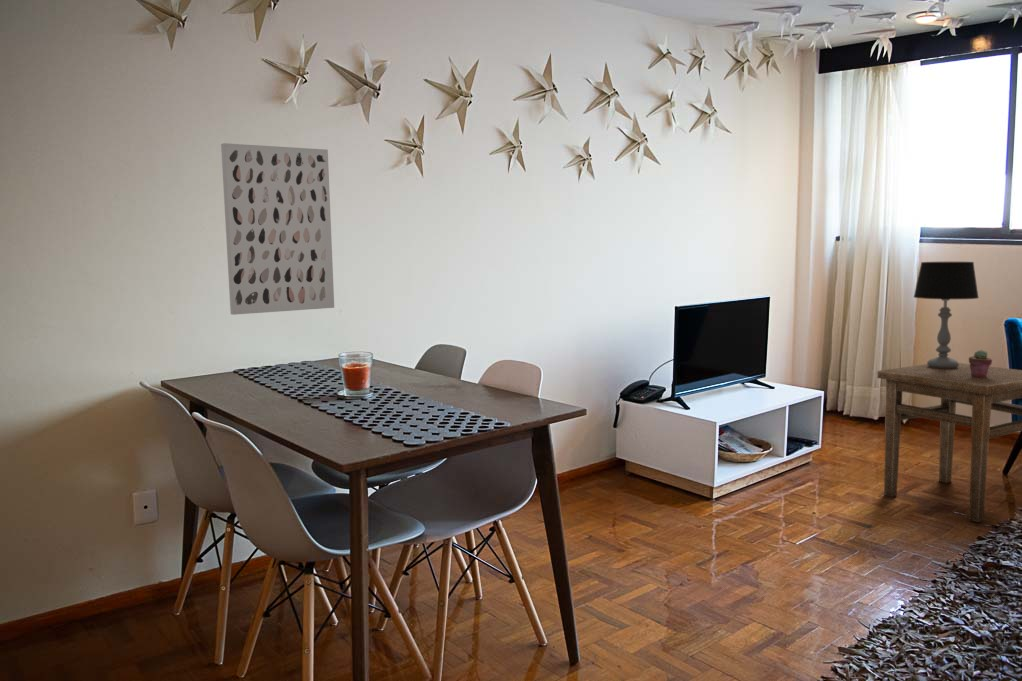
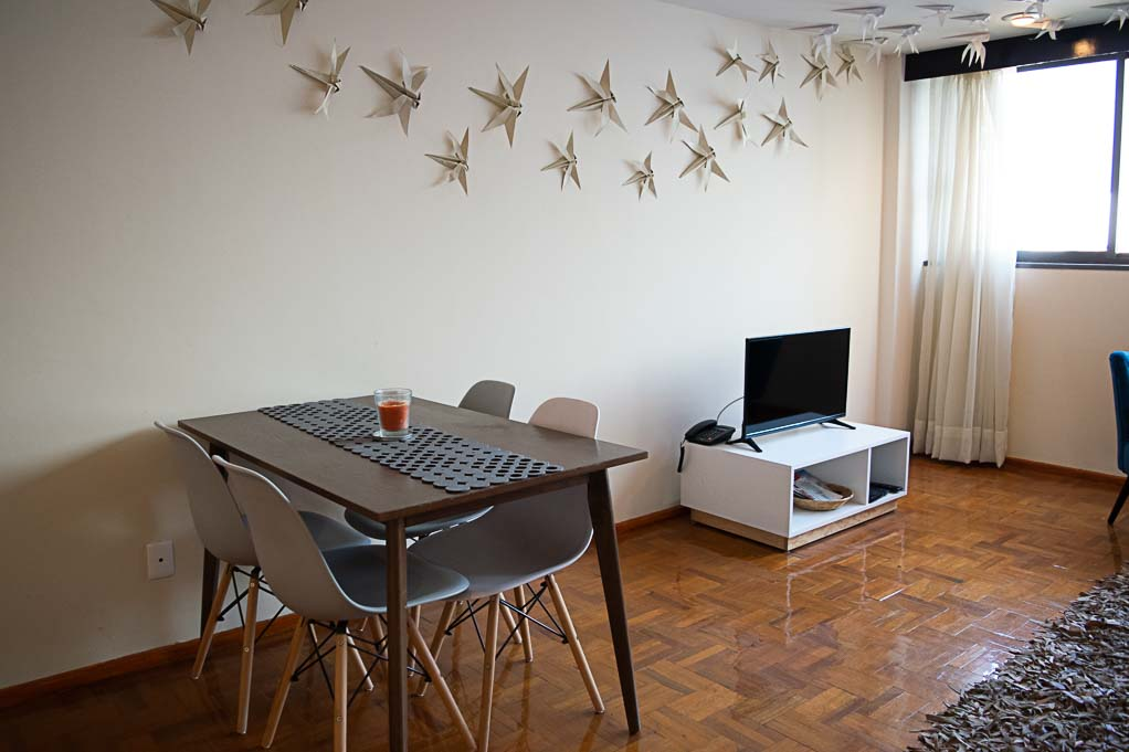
- potted succulent [968,349,993,378]
- wall art [220,142,335,316]
- table lamp [913,261,980,369]
- side table [876,362,1022,523]
